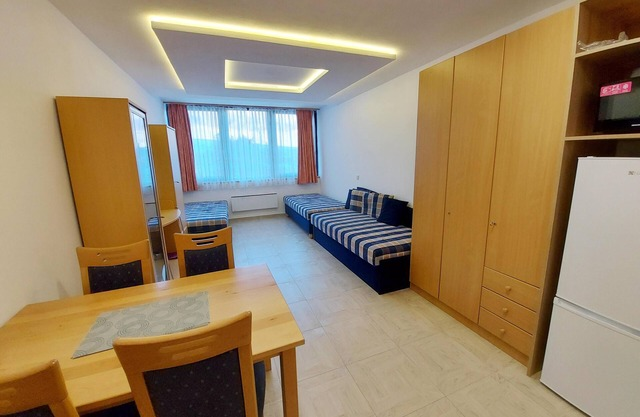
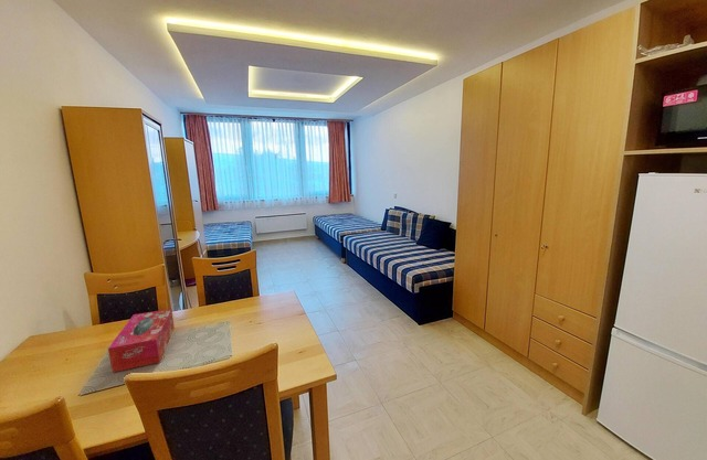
+ tissue box [107,308,176,374]
